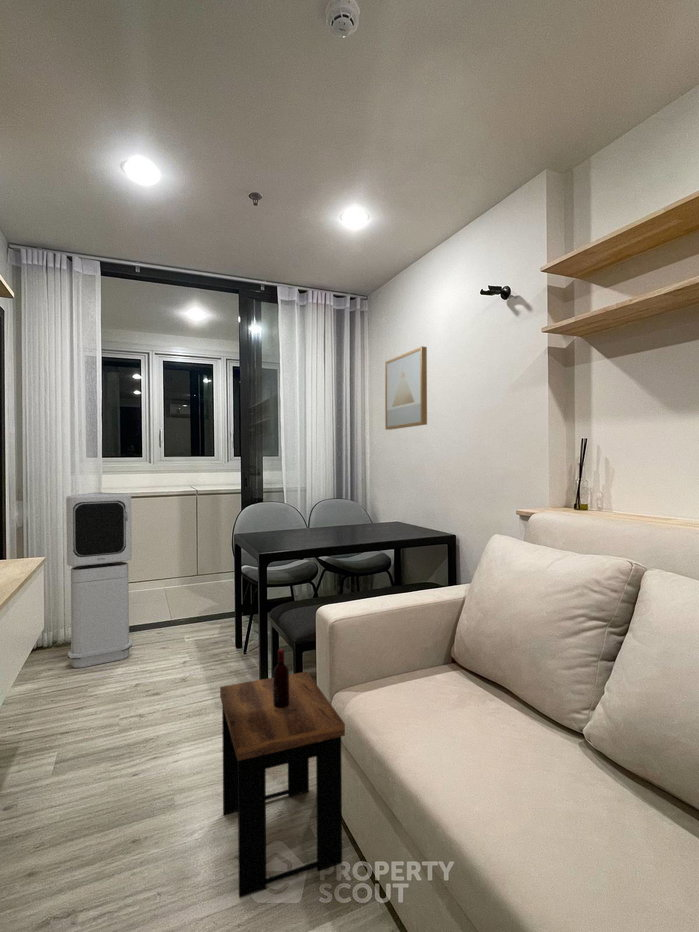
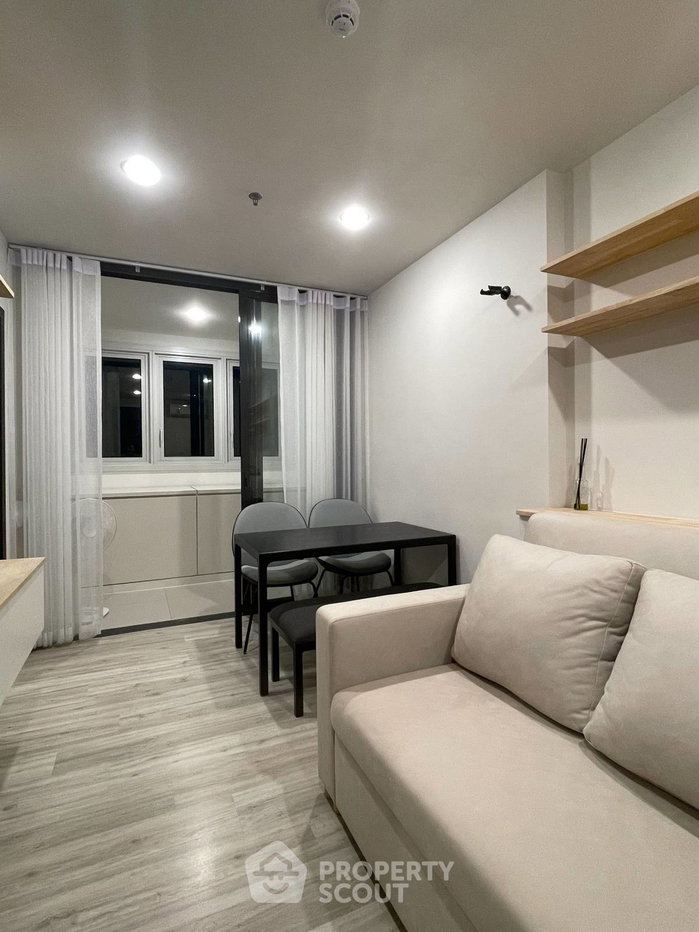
- air purifier [65,491,134,669]
- wall art [384,346,428,431]
- side table [219,648,346,899]
